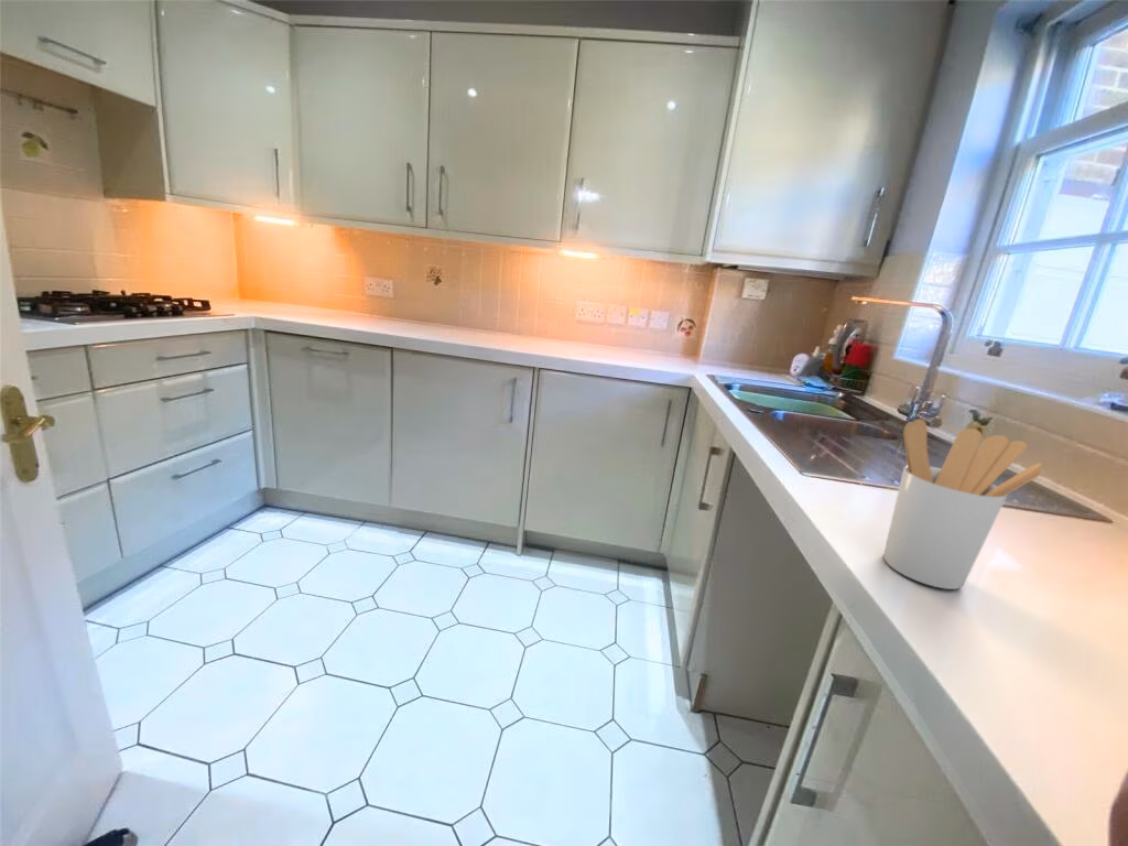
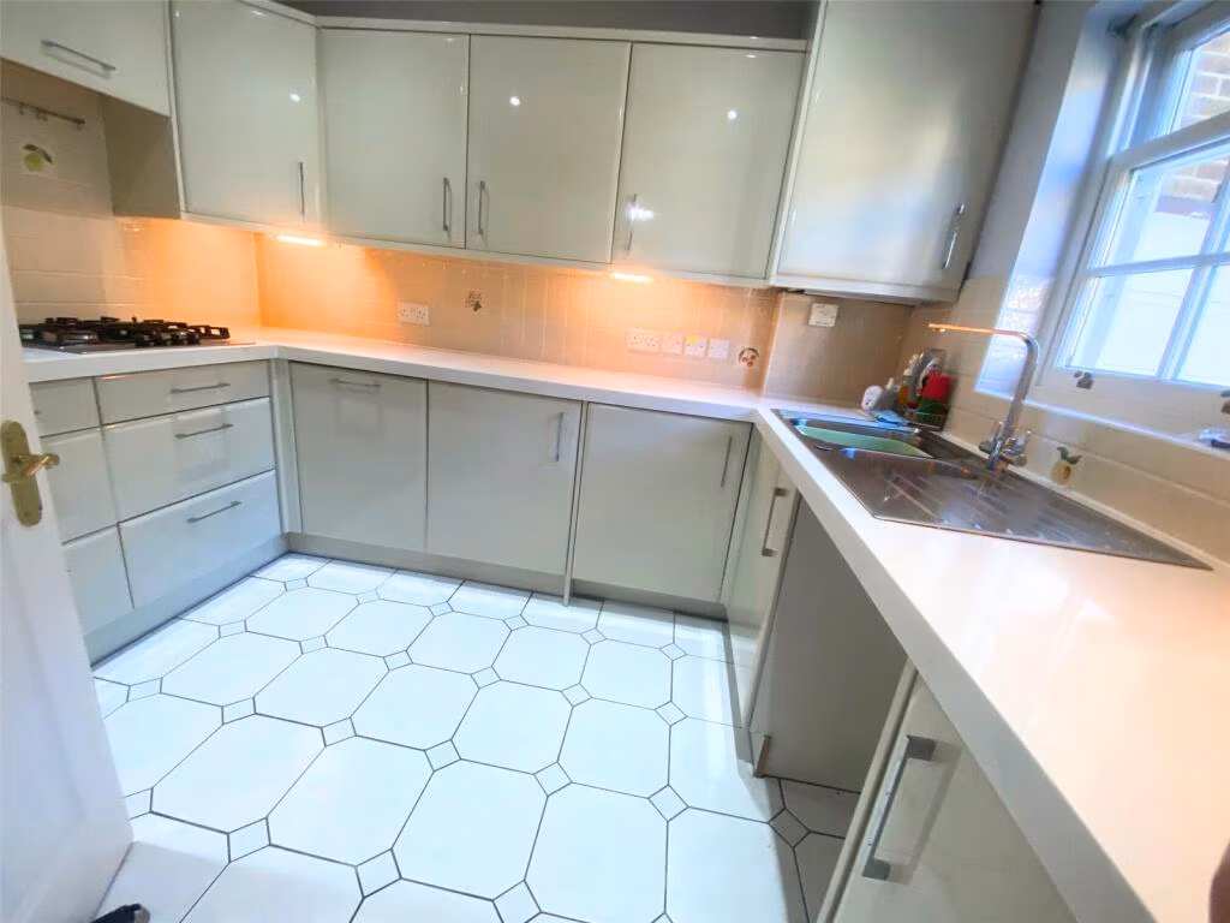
- utensil holder [882,417,1045,590]
